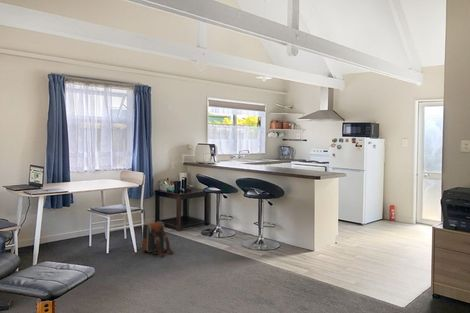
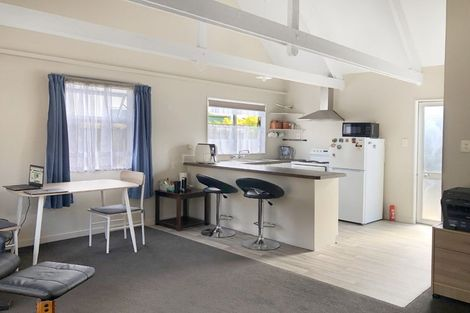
- backpack [141,220,174,257]
